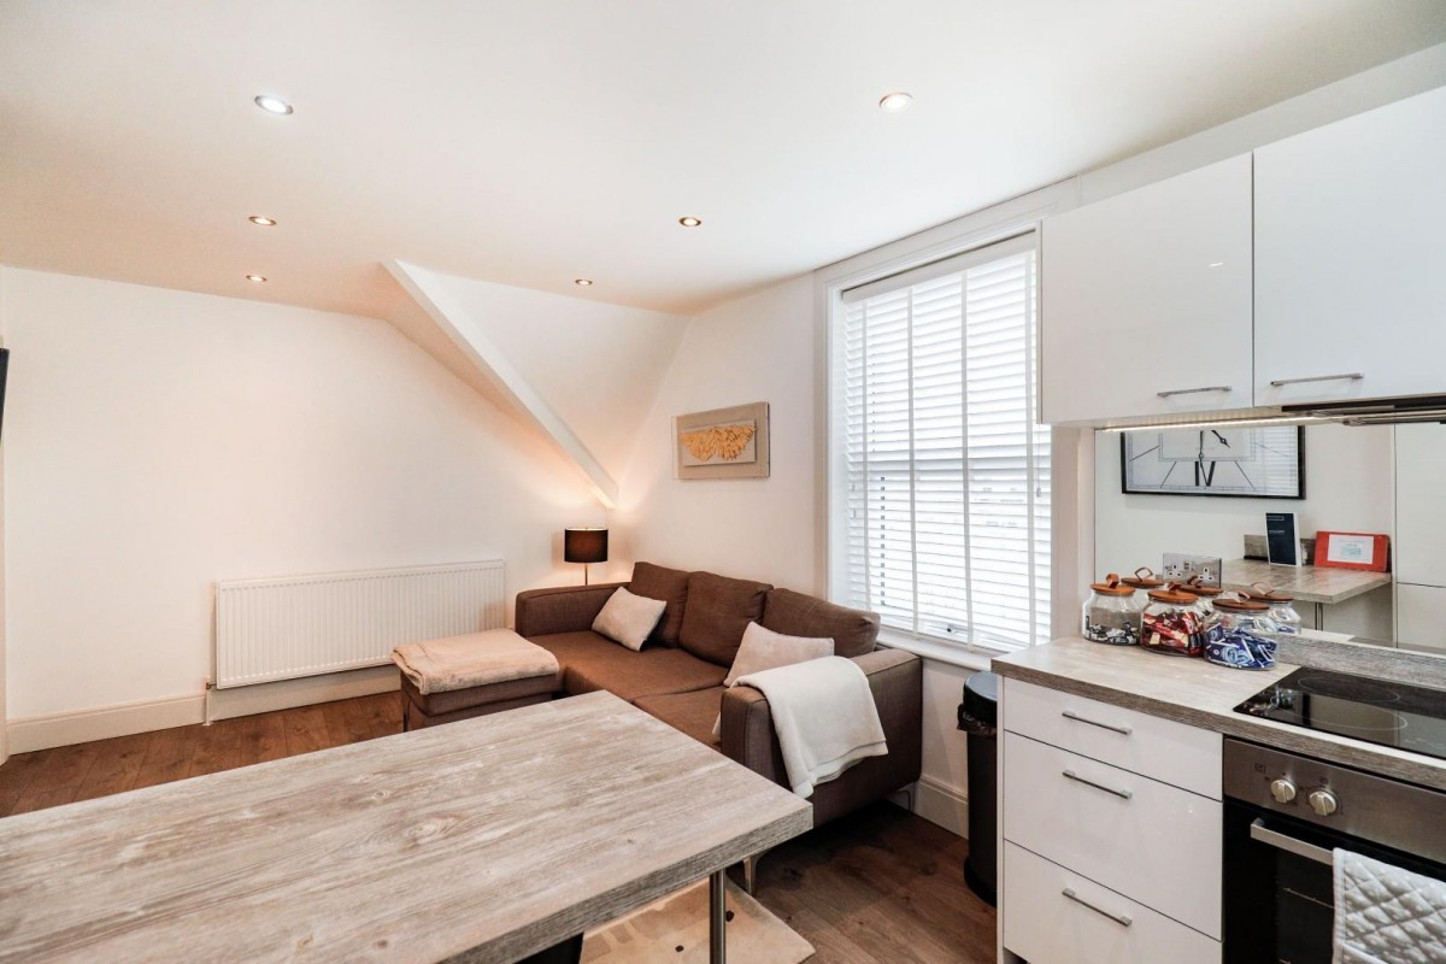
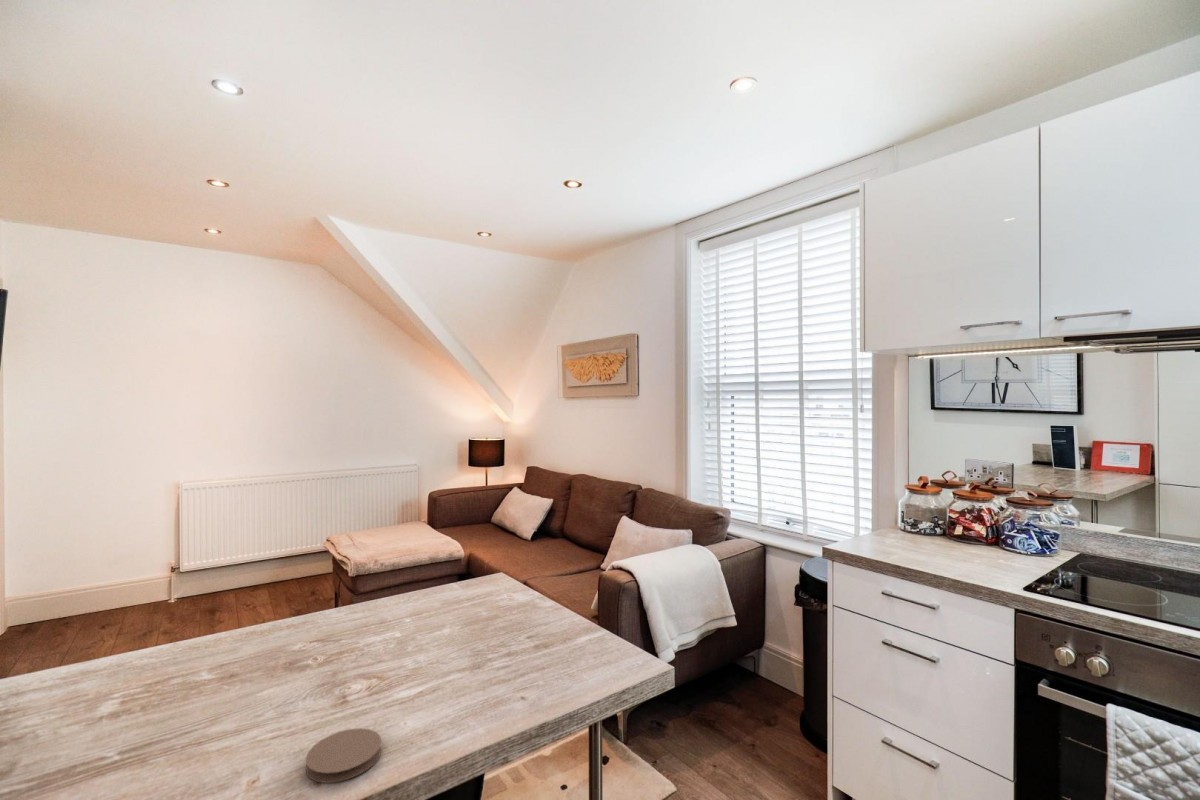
+ coaster [305,727,382,784]
